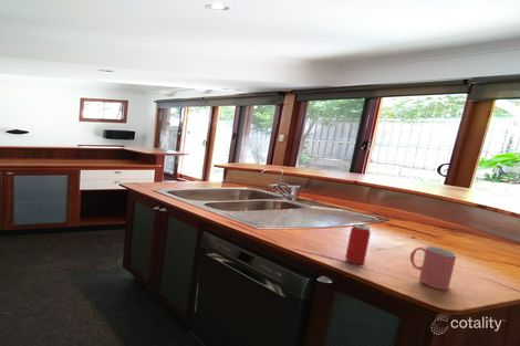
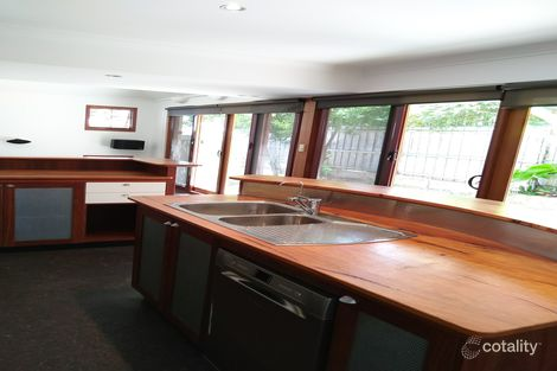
- beverage can [344,223,372,265]
- mug [409,245,457,291]
